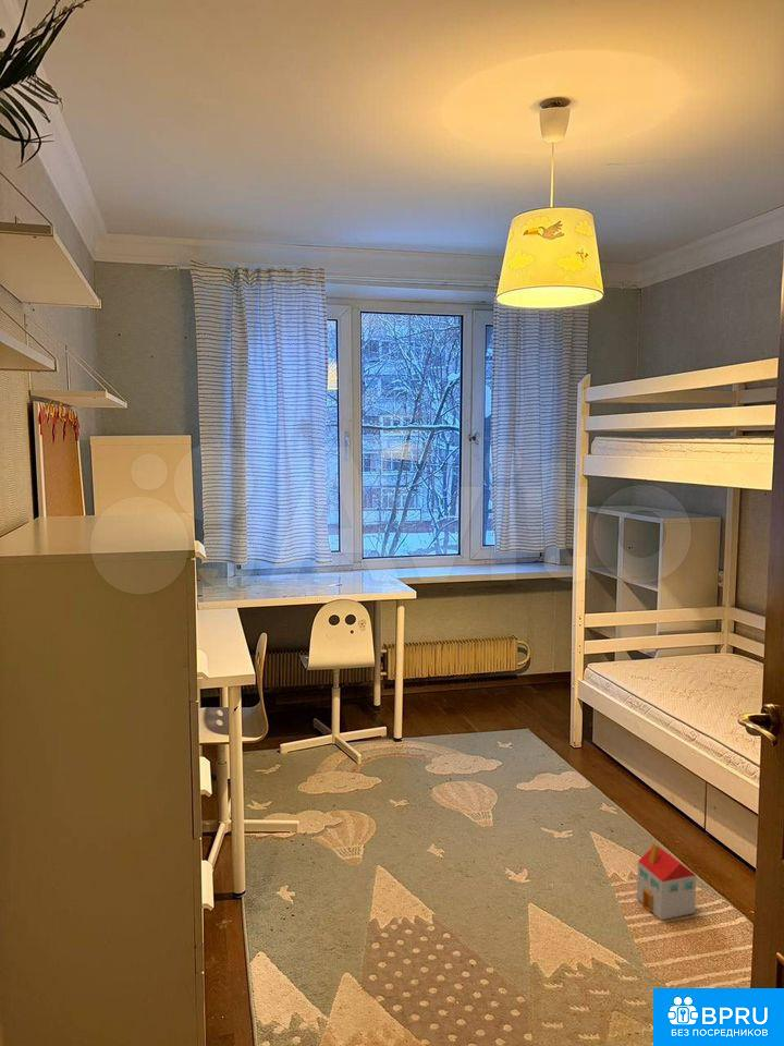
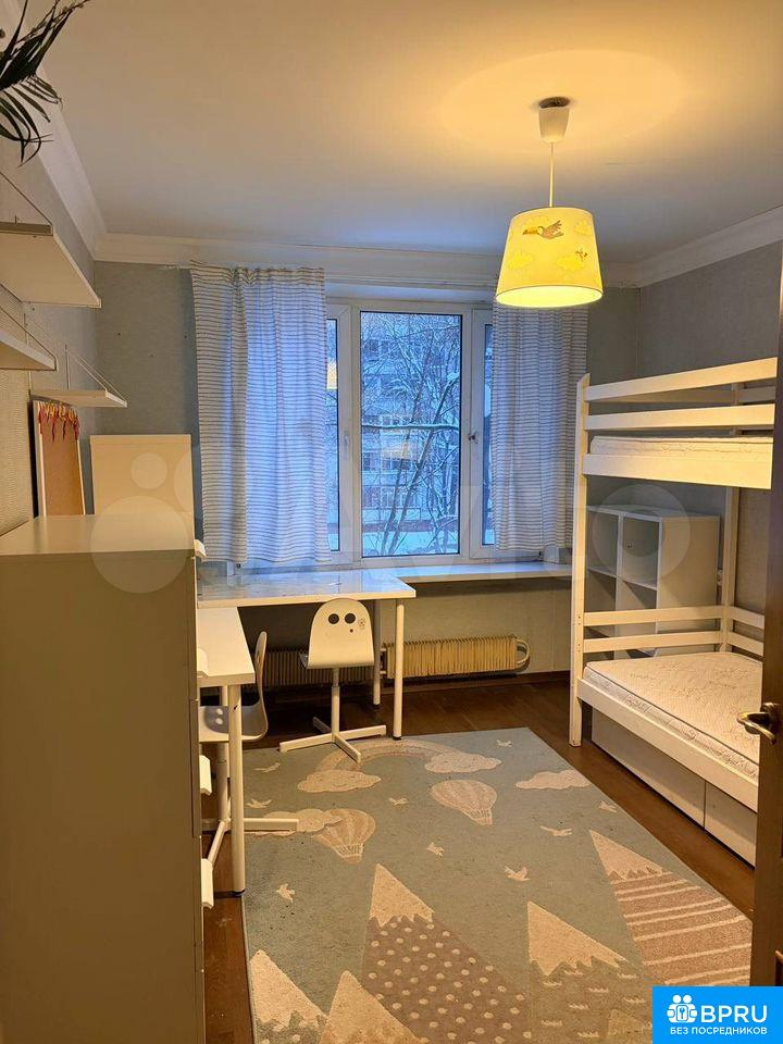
- toy house [636,841,697,921]
